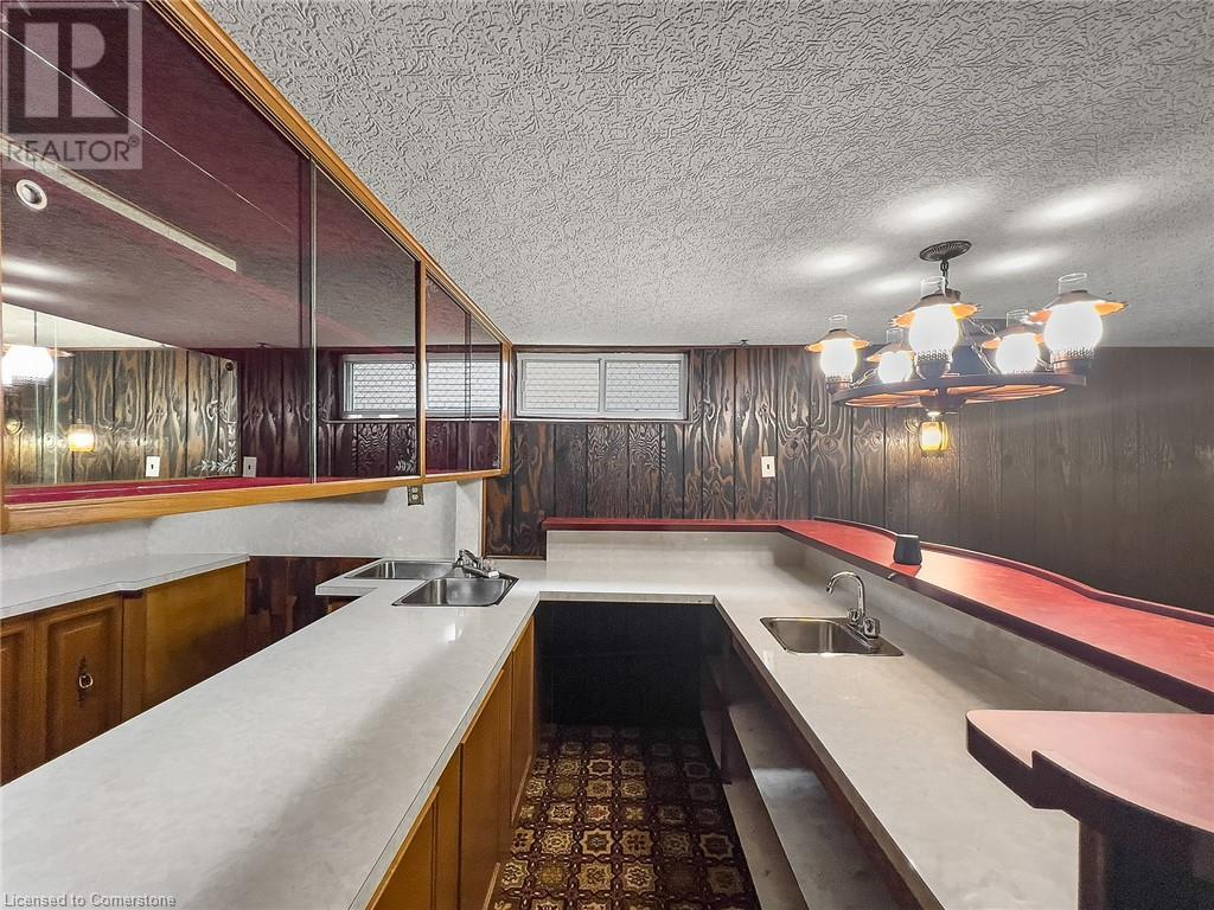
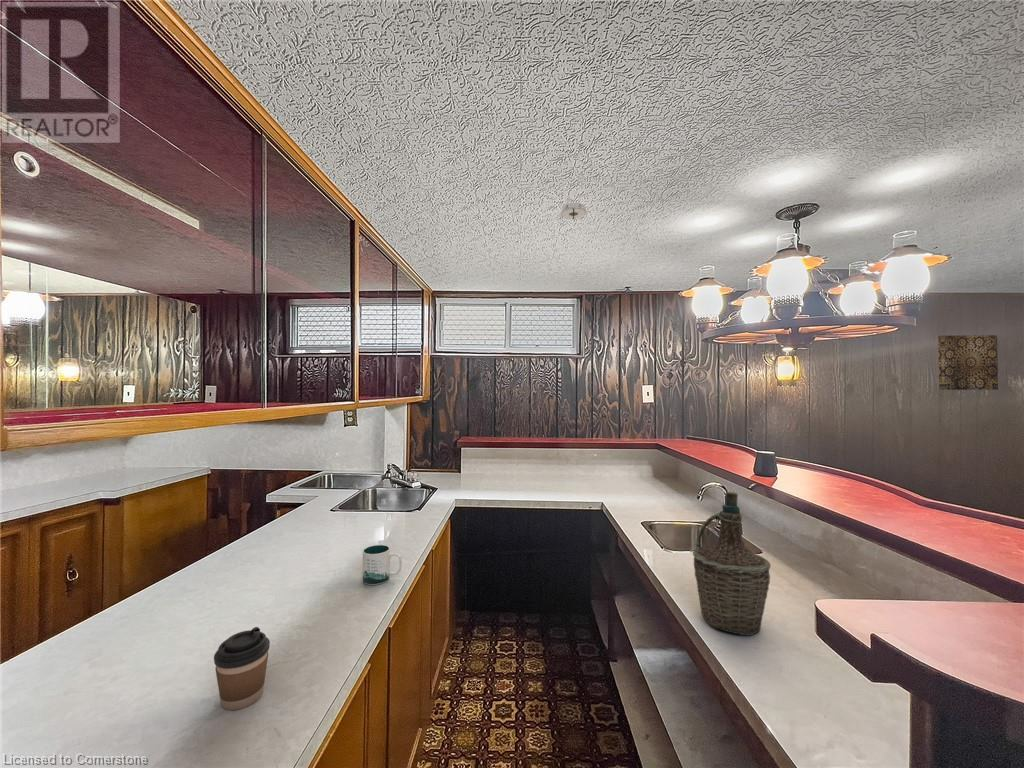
+ smoke detector [558,201,589,222]
+ wall art [937,334,999,391]
+ coffee cup [213,626,271,711]
+ bottle [691,491,772,636]
+ mug [362,544,403,586]
